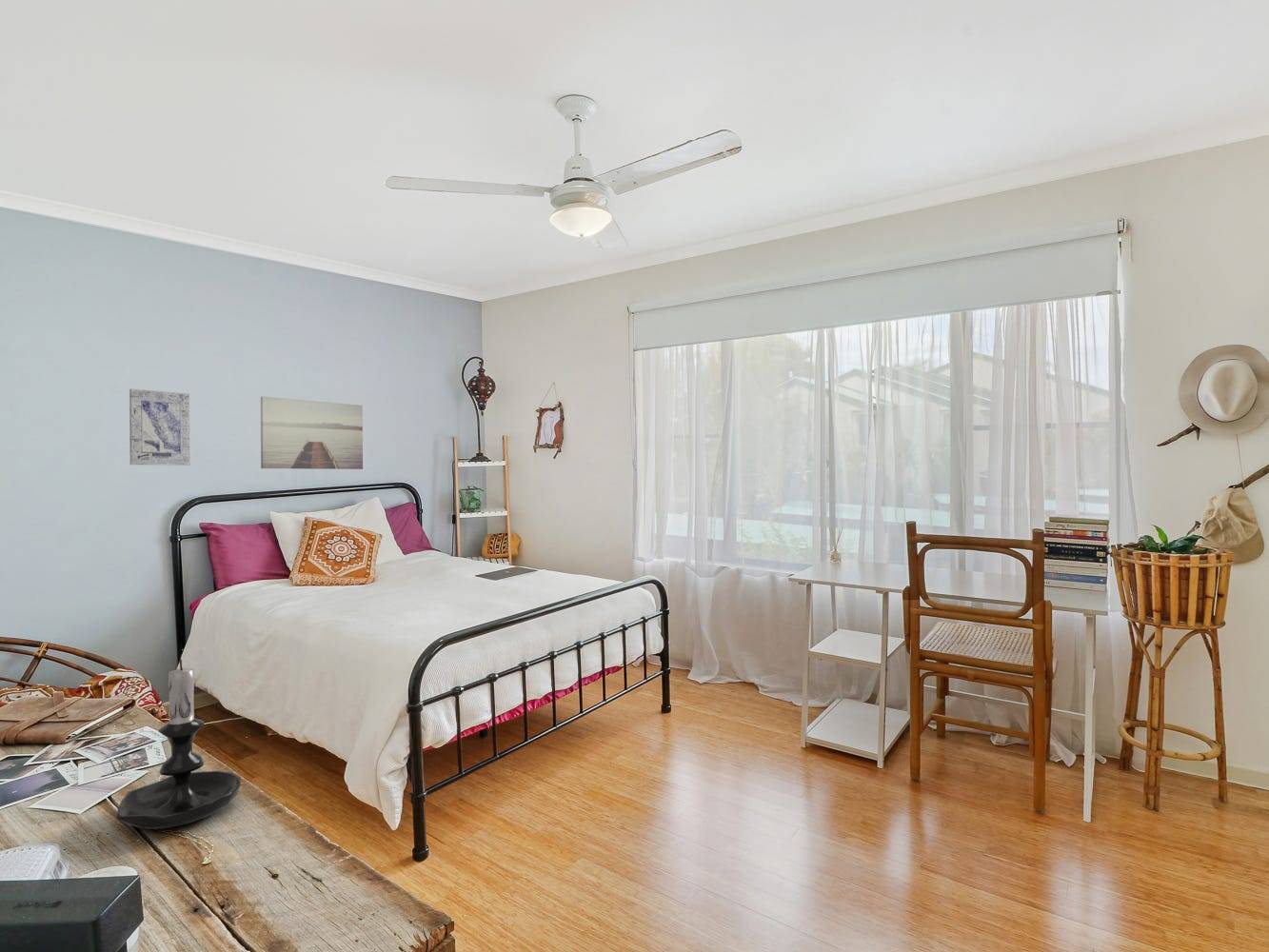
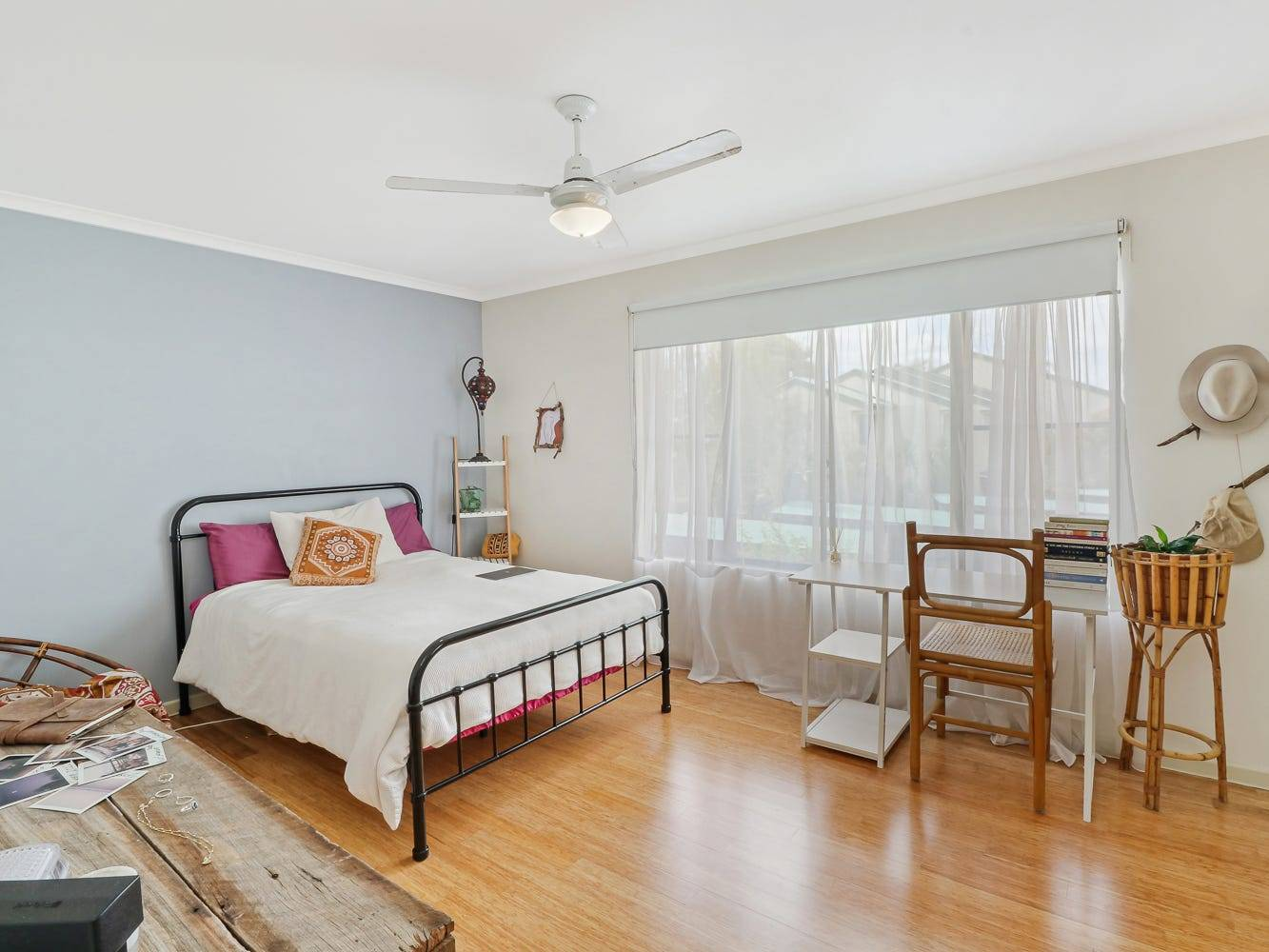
- candle holder [116,659,242,830]
- wall art [129,387,191,466]
- wall art [260,396,364,470]
